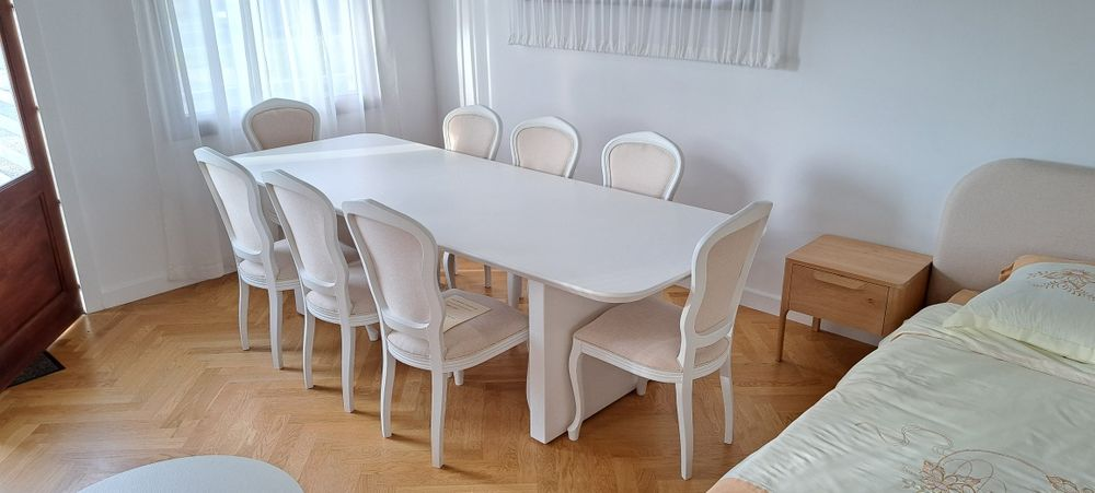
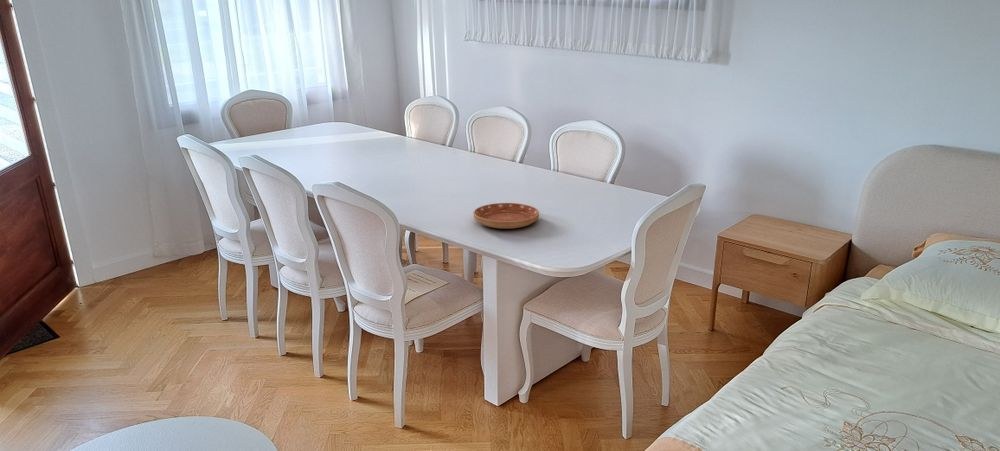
+ saucer [473,202,540,230]
